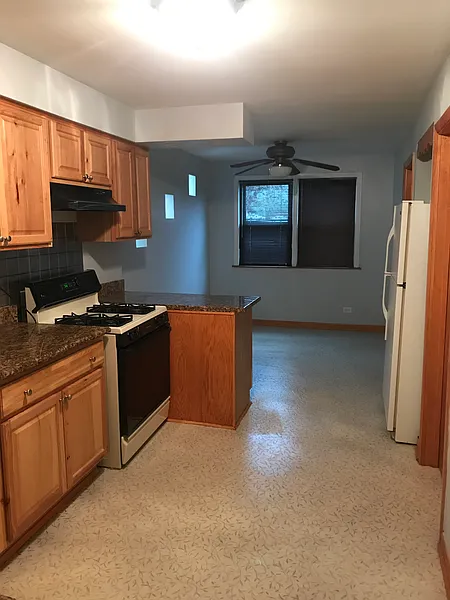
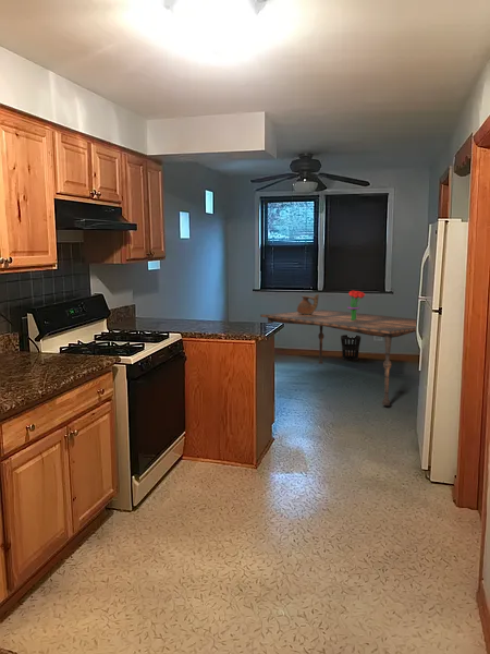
+ ceramic jug [296,293,320,315]
+ dining table [259,308,418,407]
+ wastebasket [340,334,362,362]
+ bouquet [346,290,366,320]
